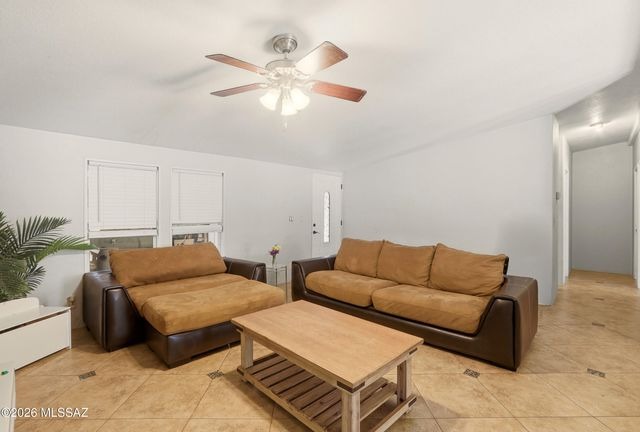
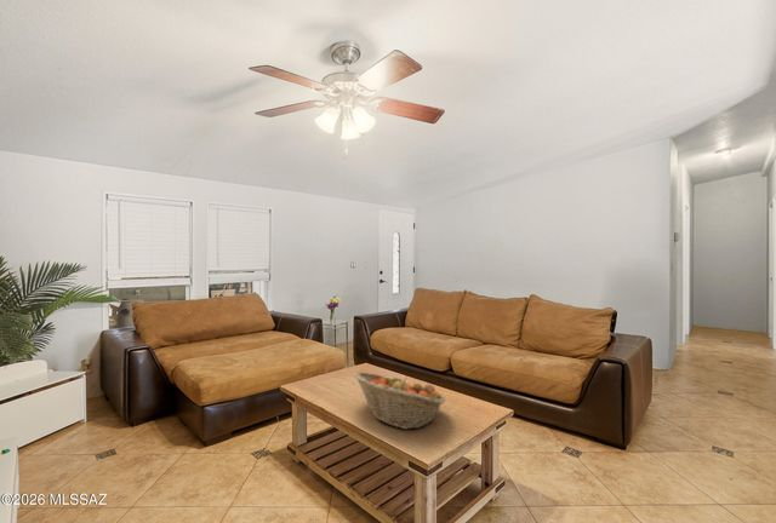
+ fruit basket [353,370,447,431]
